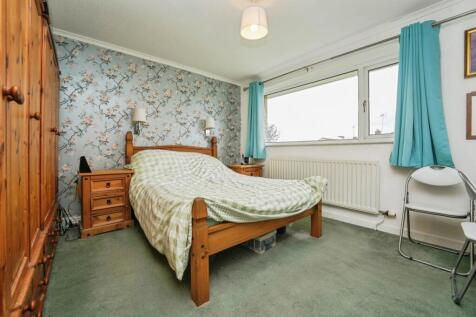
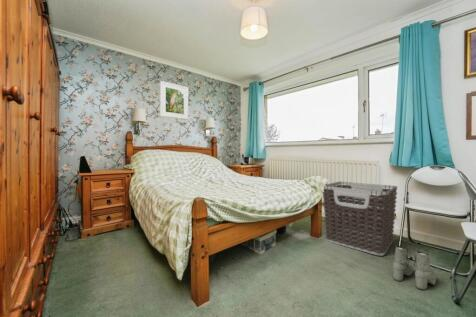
+ boots [392,245,437,291]
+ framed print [159,80,189,120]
+ clothes hamper [322,181,398,257]
